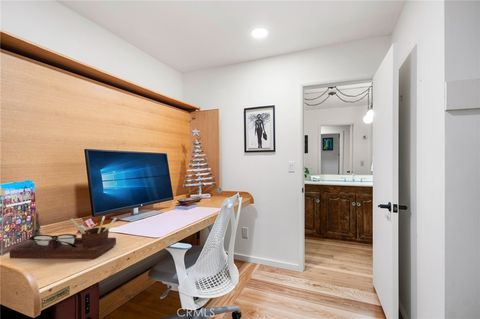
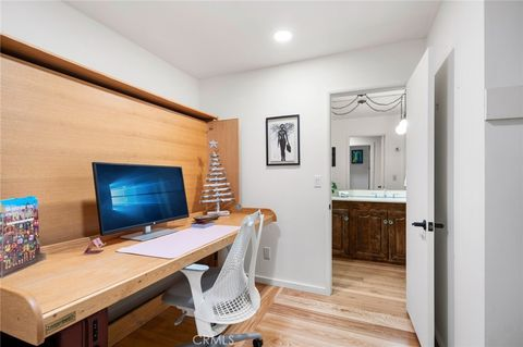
- desk organizer [9,210,117,260]
